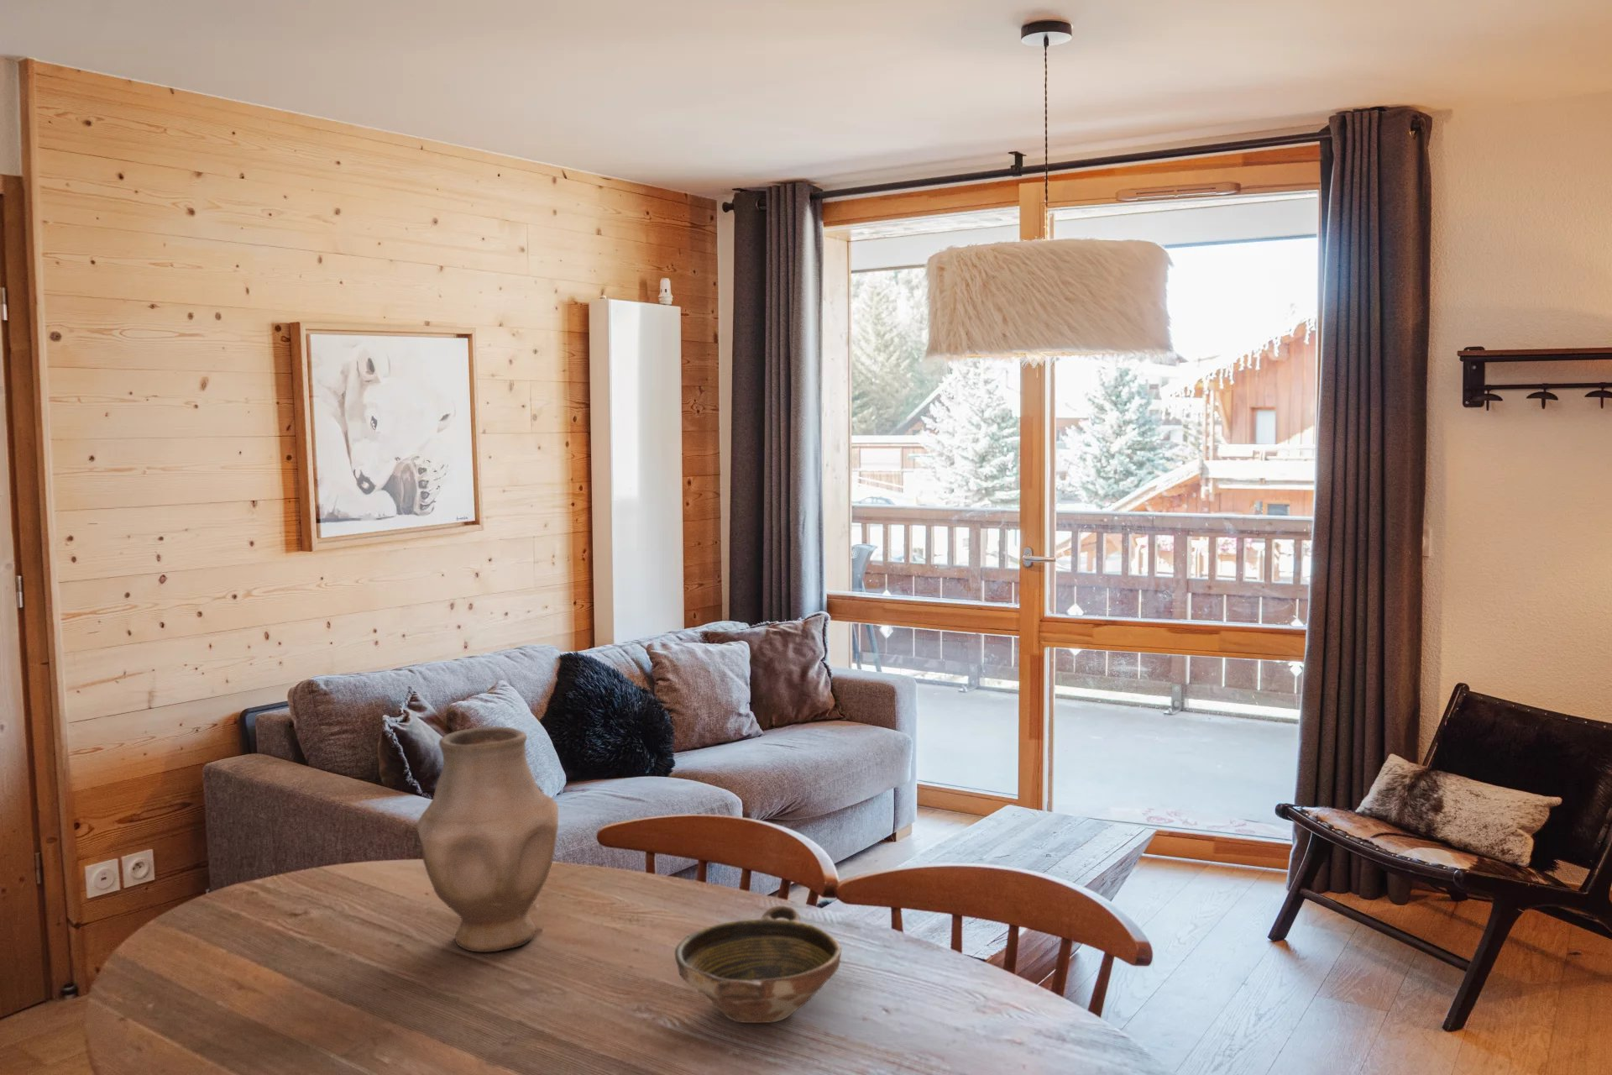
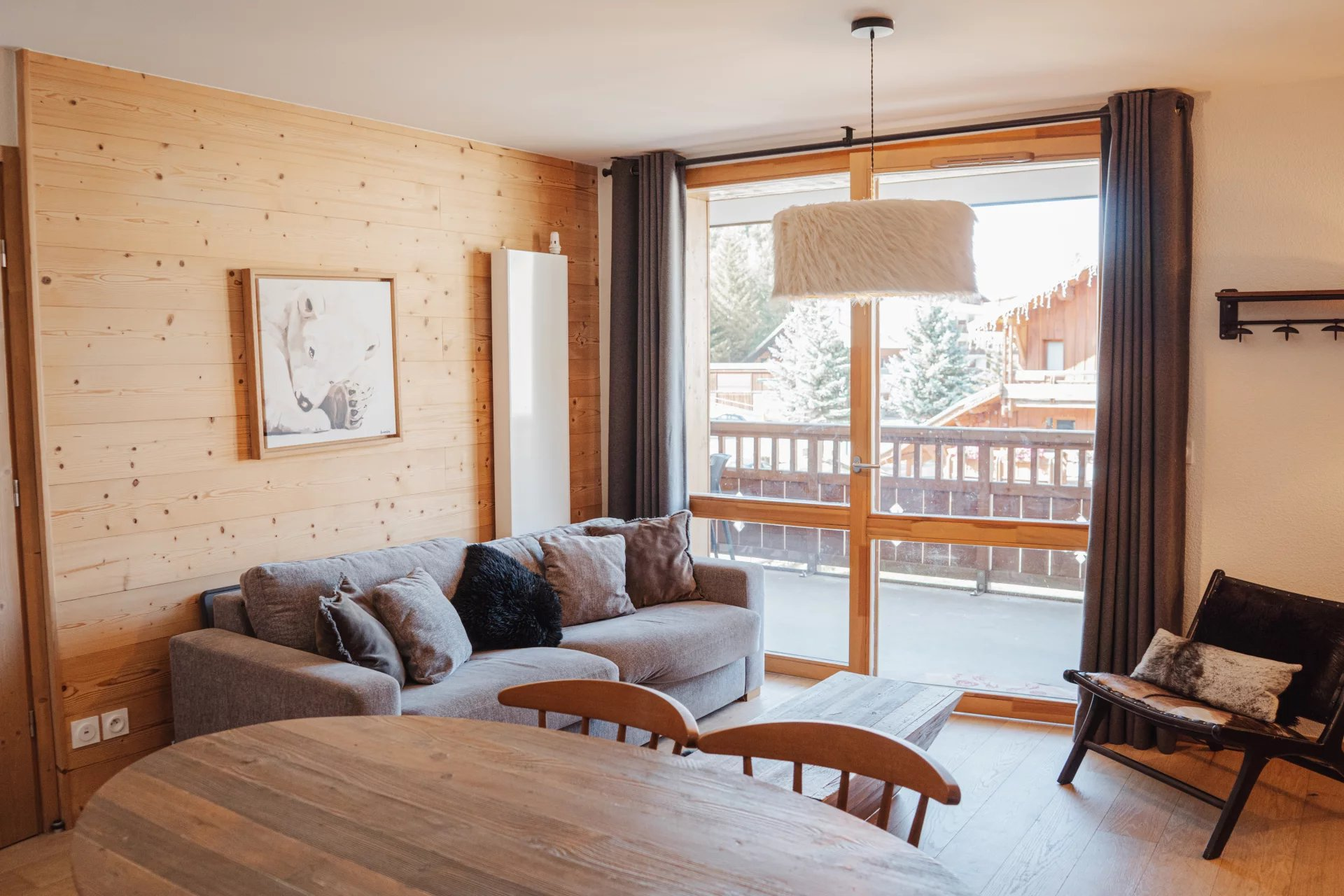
- vase [416,726,559,953]
- bowl [674,905,842,1023]
